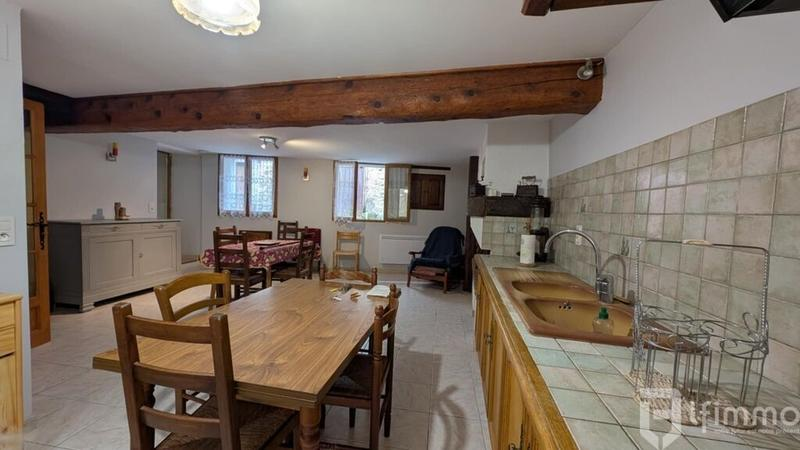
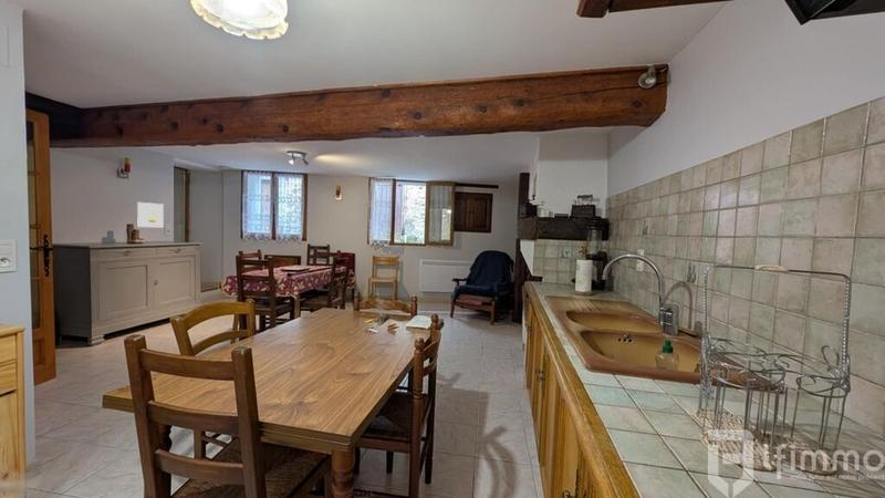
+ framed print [136,201,165,228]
